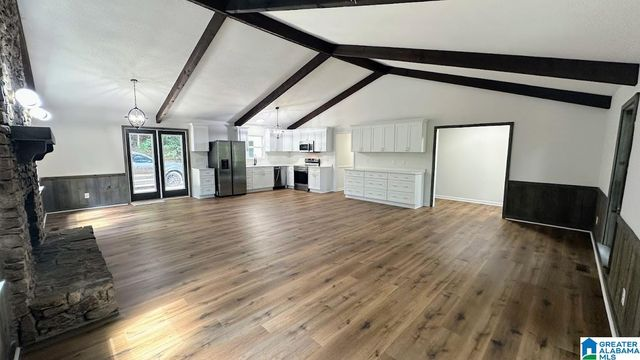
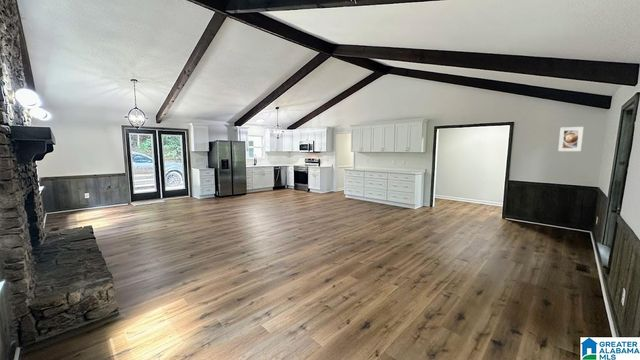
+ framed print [557,126,584,152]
